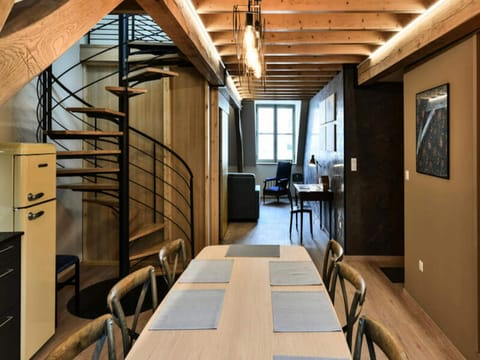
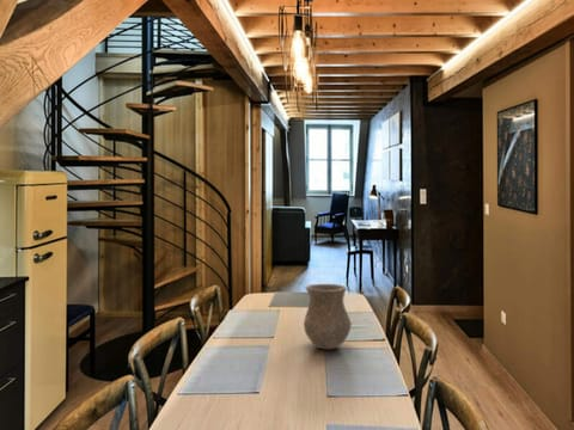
+ vase [303,283,353,351]
